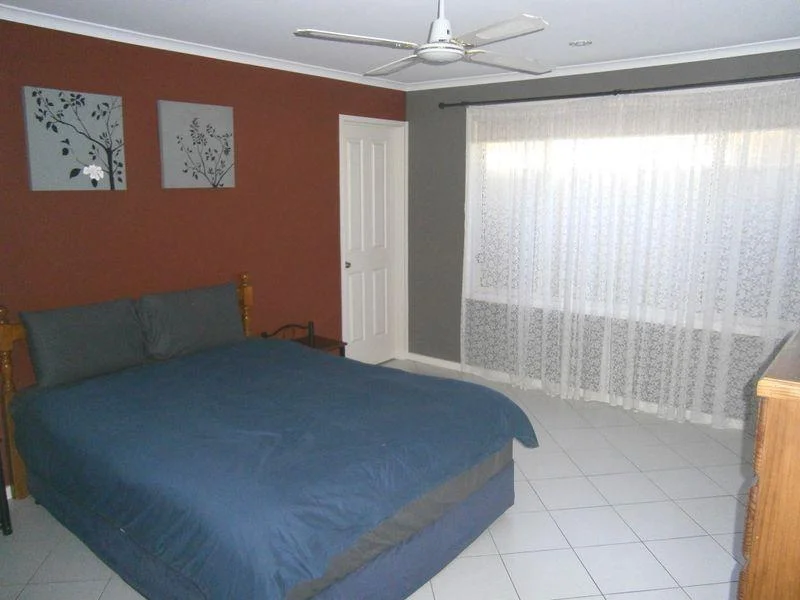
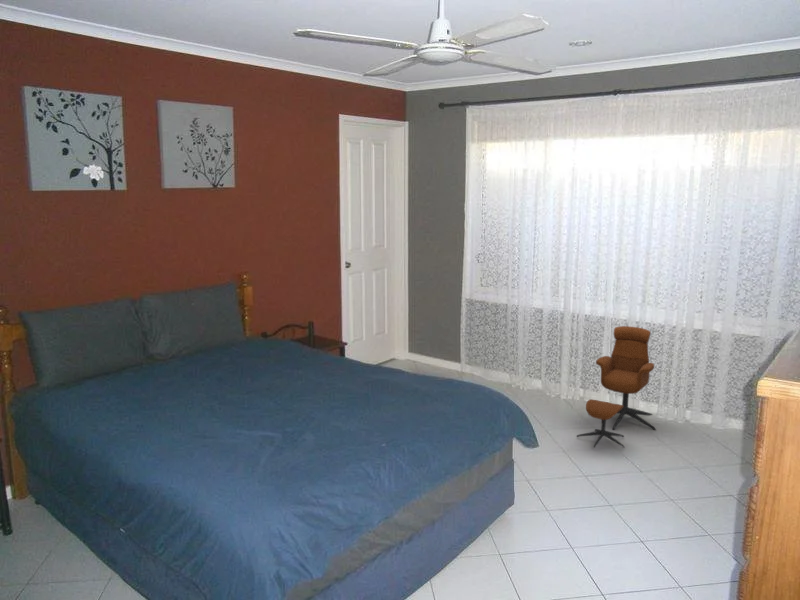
+ armchair [576,325,657,449]
